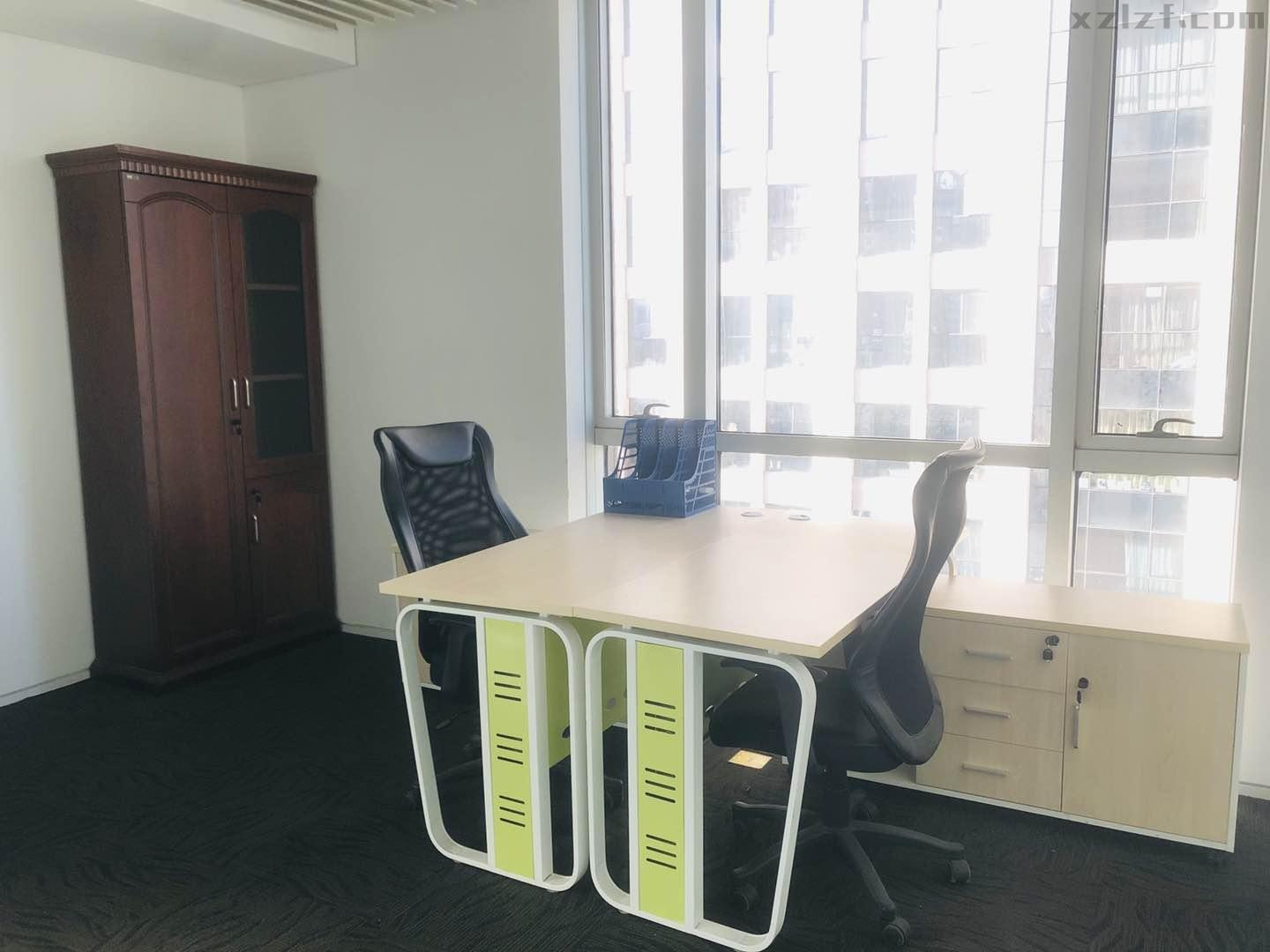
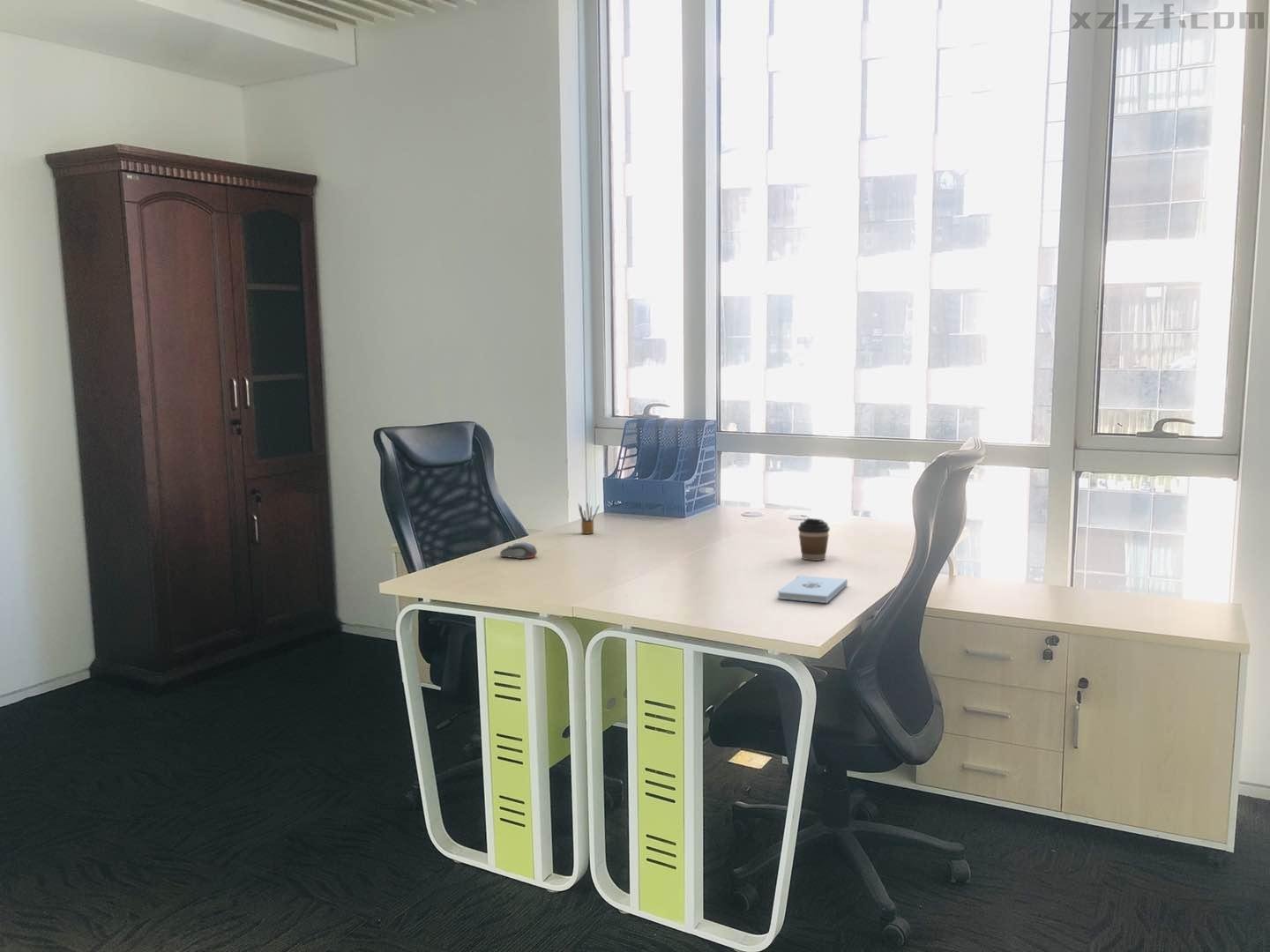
+ computer mouse [499,542,538,560]
+ pencil box [578,502,601,535]
+ notepad [777,575,848,604]
+ coffee cup [797,517,831,562]
